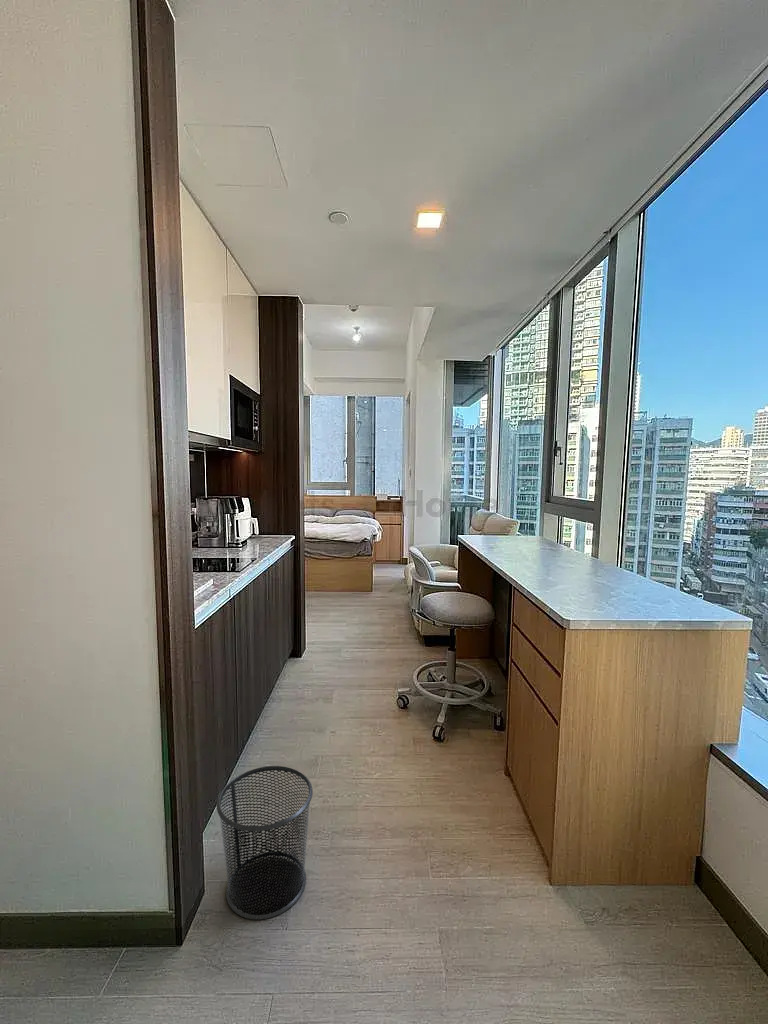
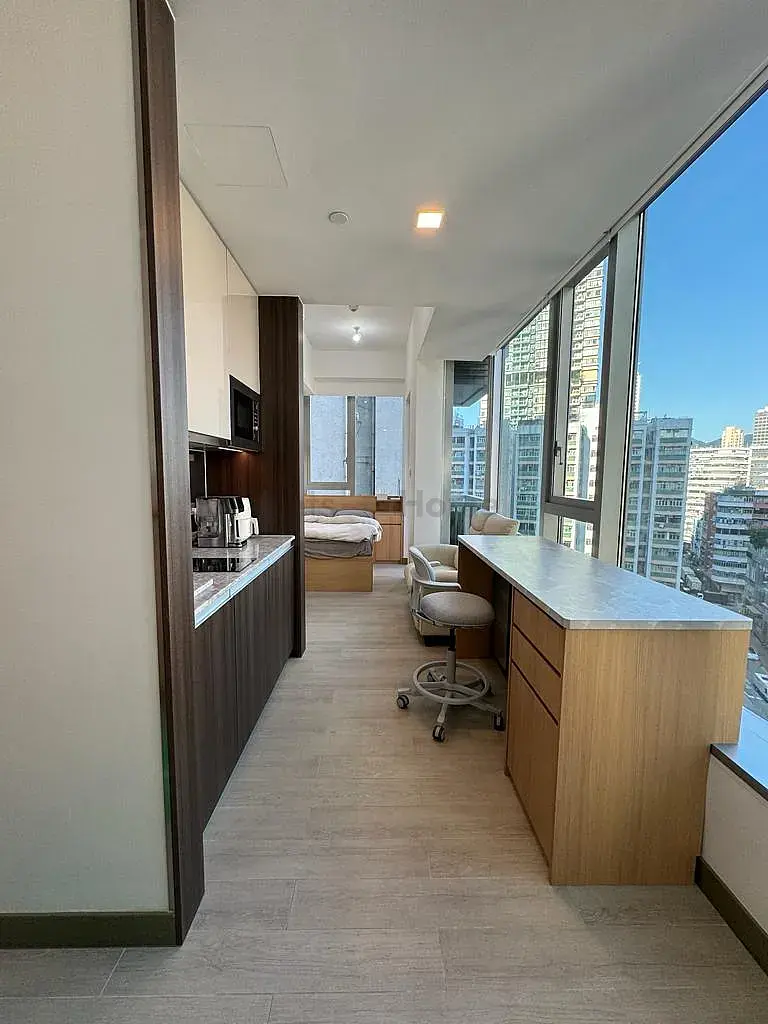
- waste bin [216,765,314,921]
